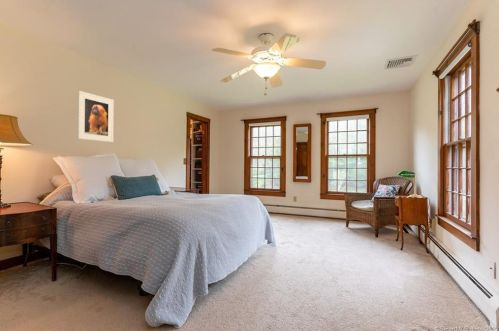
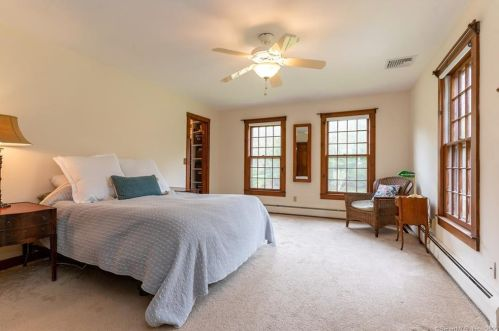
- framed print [77,90,115,143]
